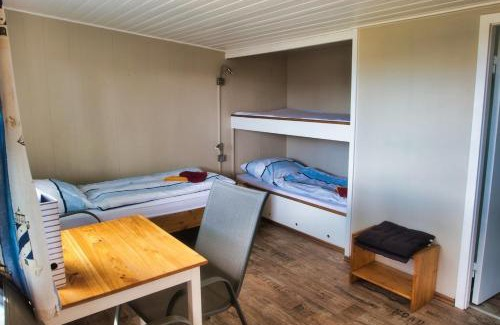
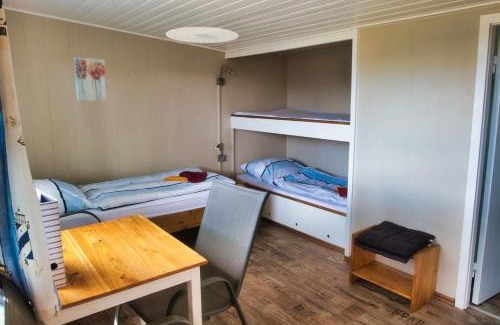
+ ceiling light [165,26,240,44]
+ wall art [73,56,108,102]
